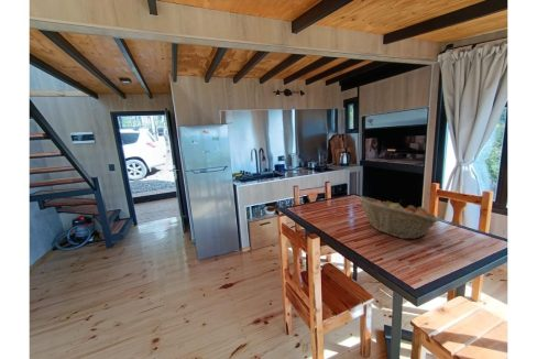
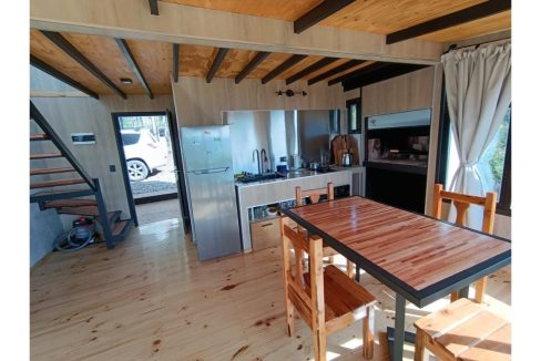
- fruit basket [355,195,441,240]
